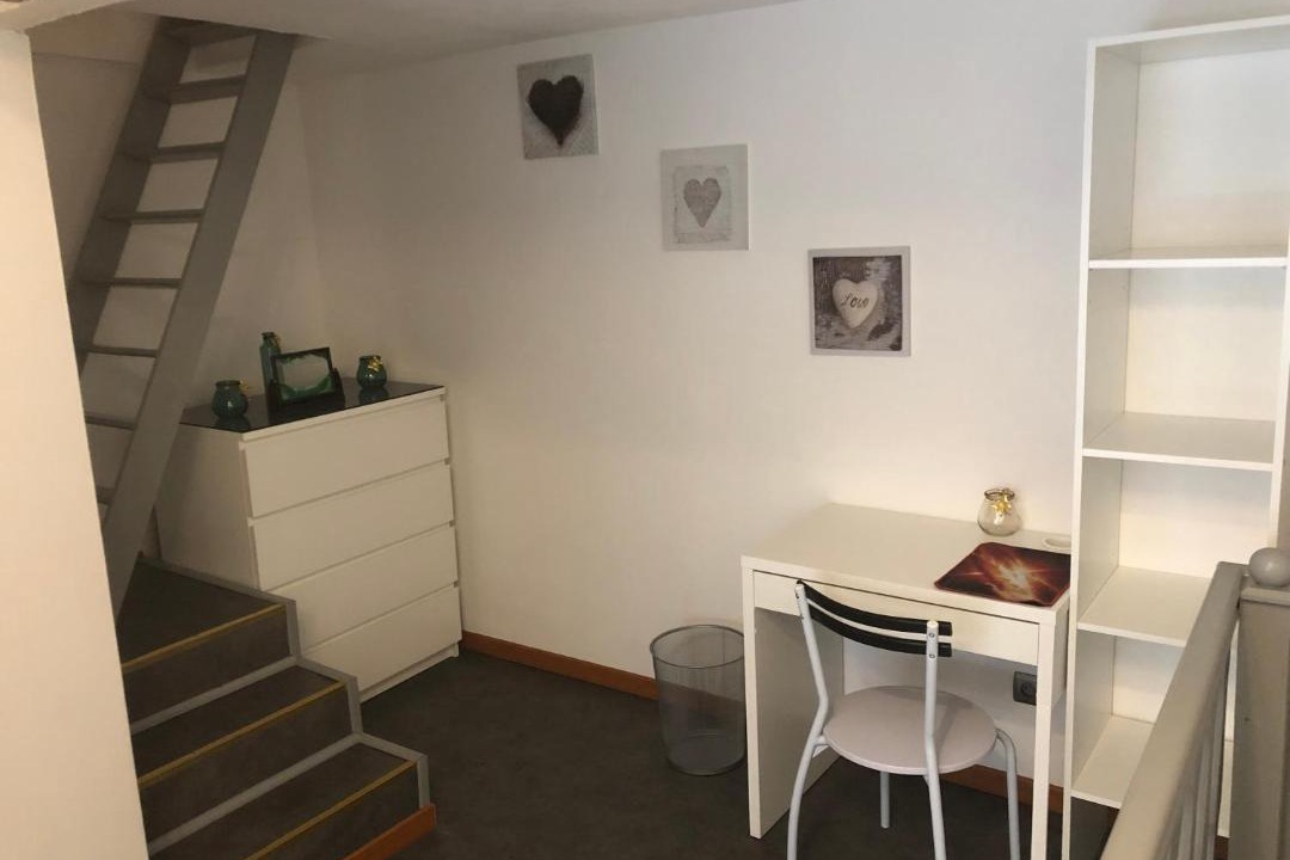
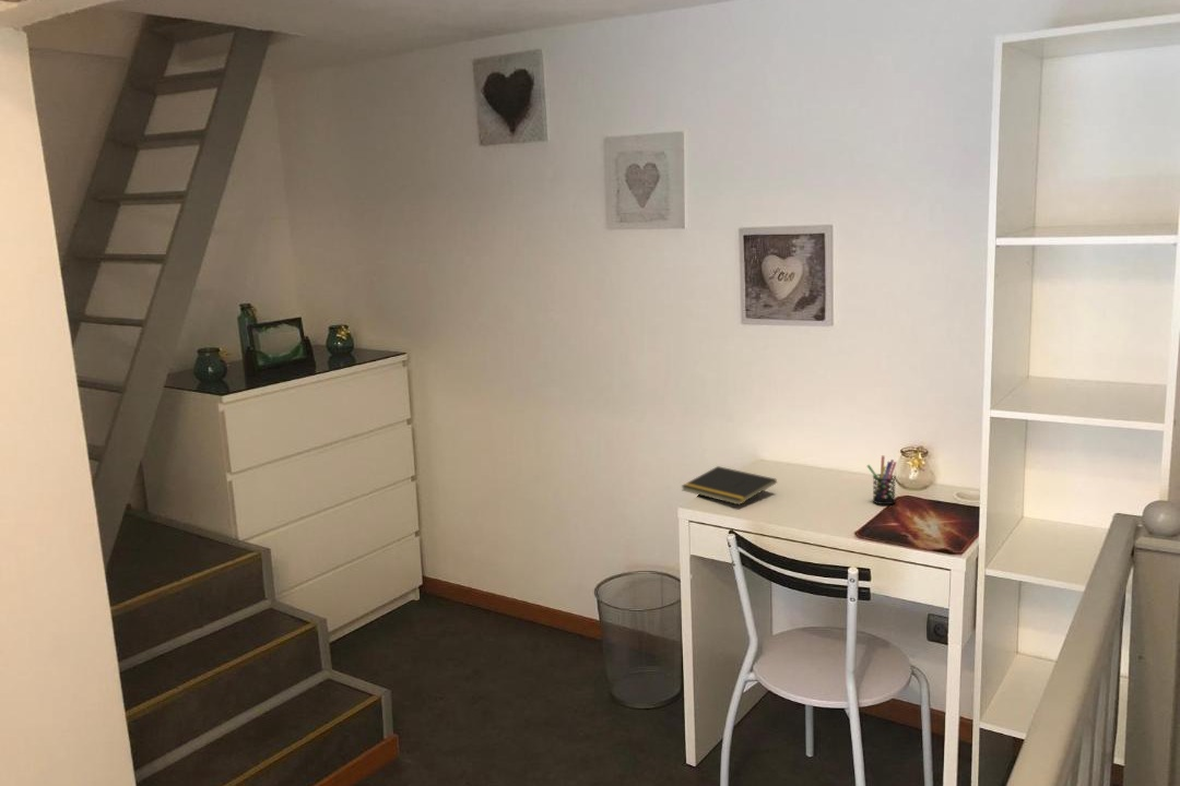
+ pen holder [866,455,897,505]
+ notepad [680,465,778,507]
